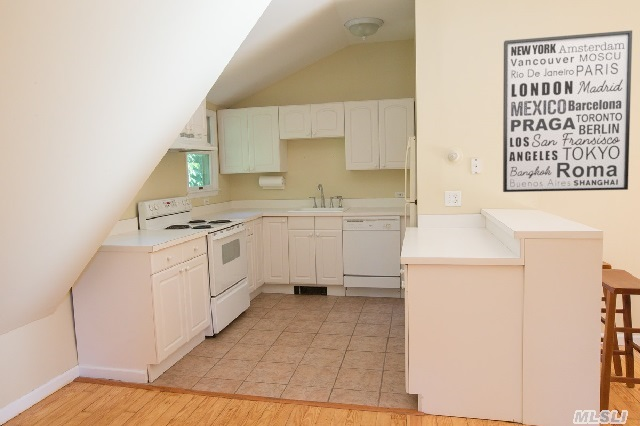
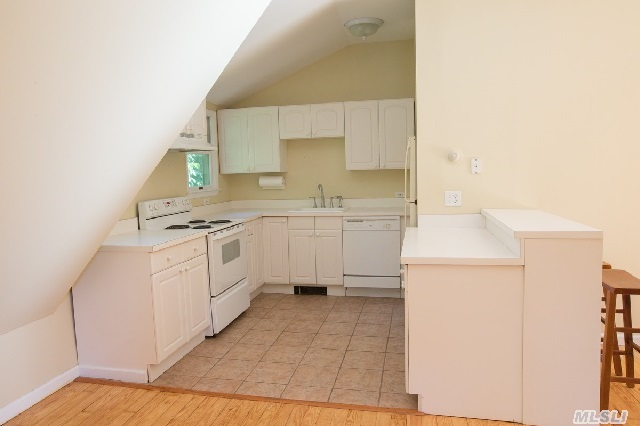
- wall art [502,29,633,193]
